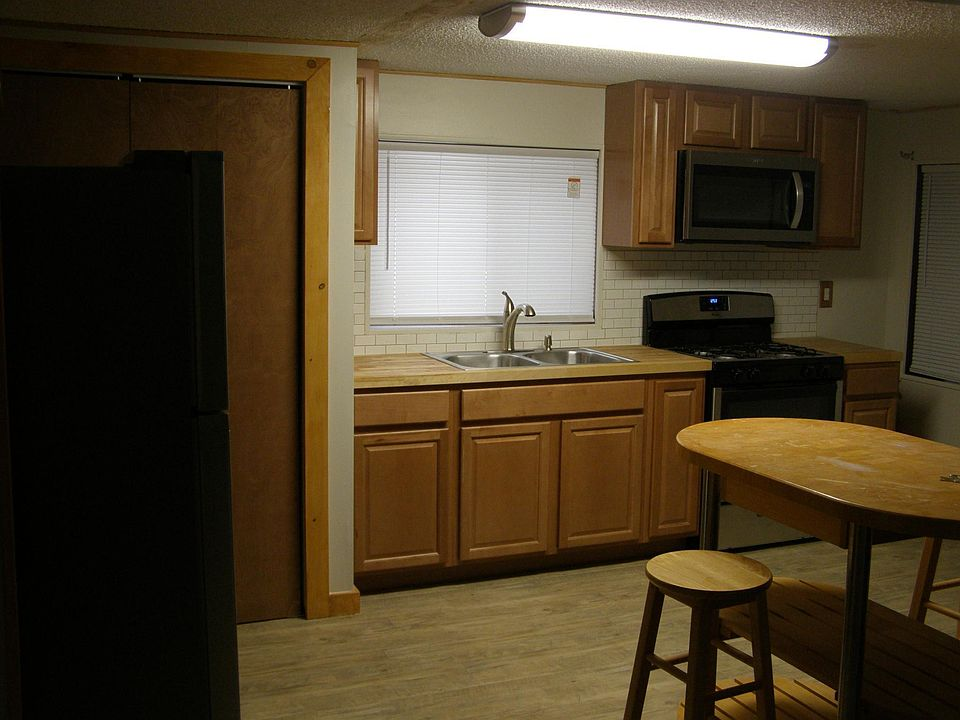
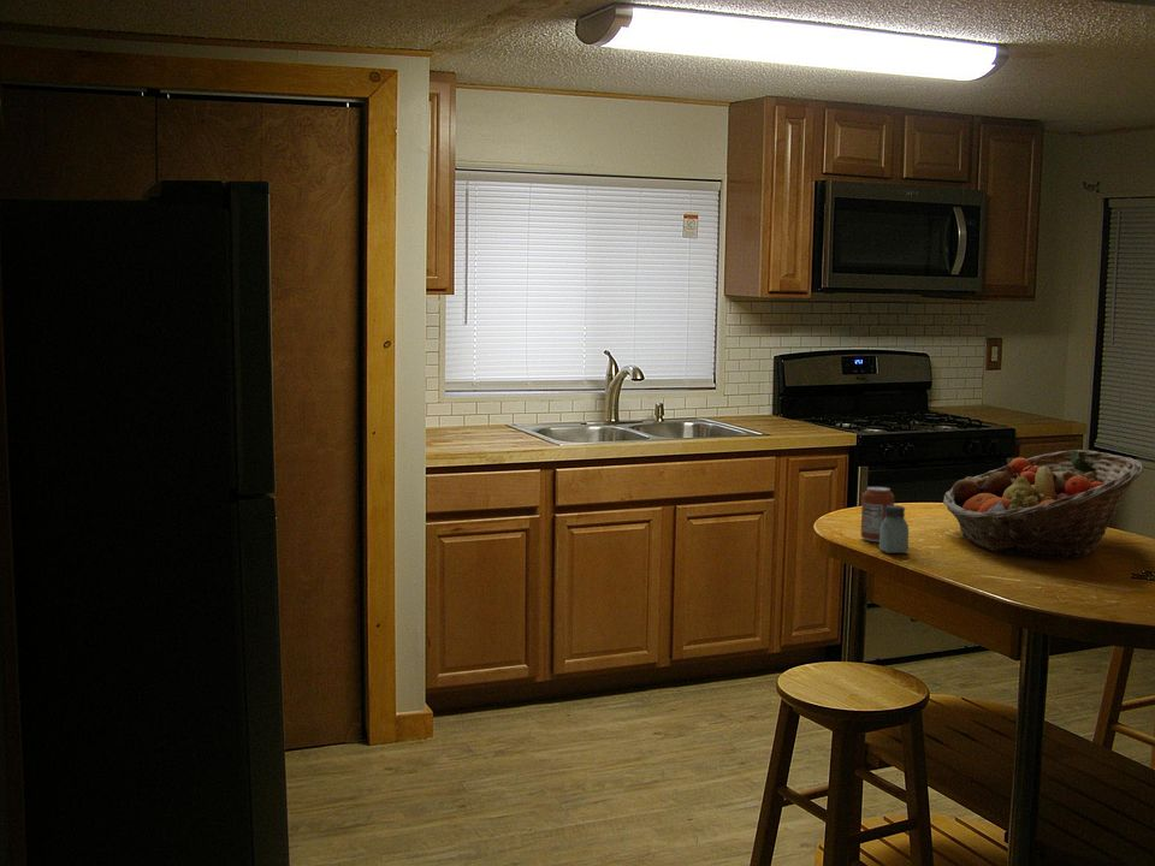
+ fruit basket [942,449,1145,560]
+ can [860,486,895,544]
+ saltshaker [878,504,910,554]
